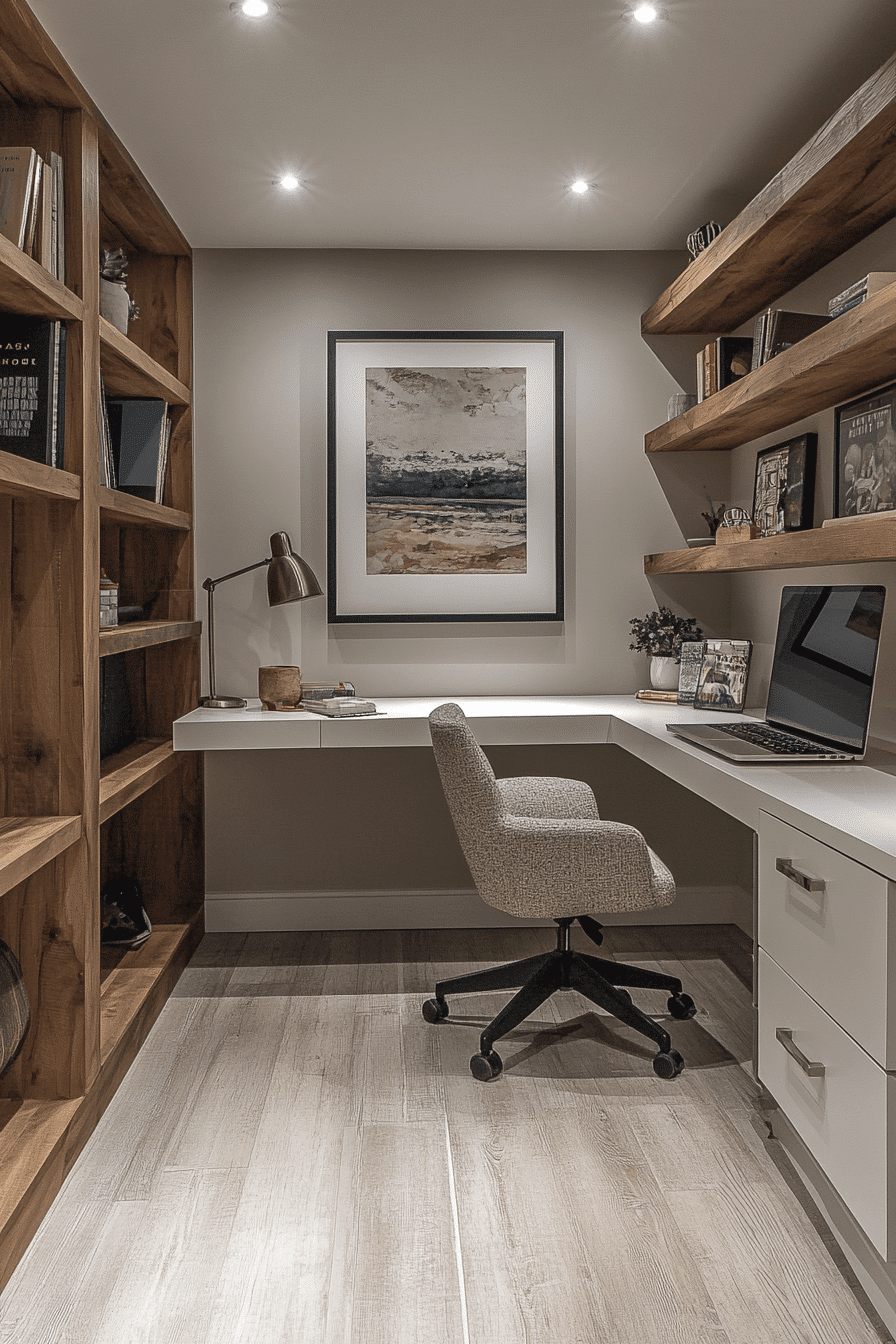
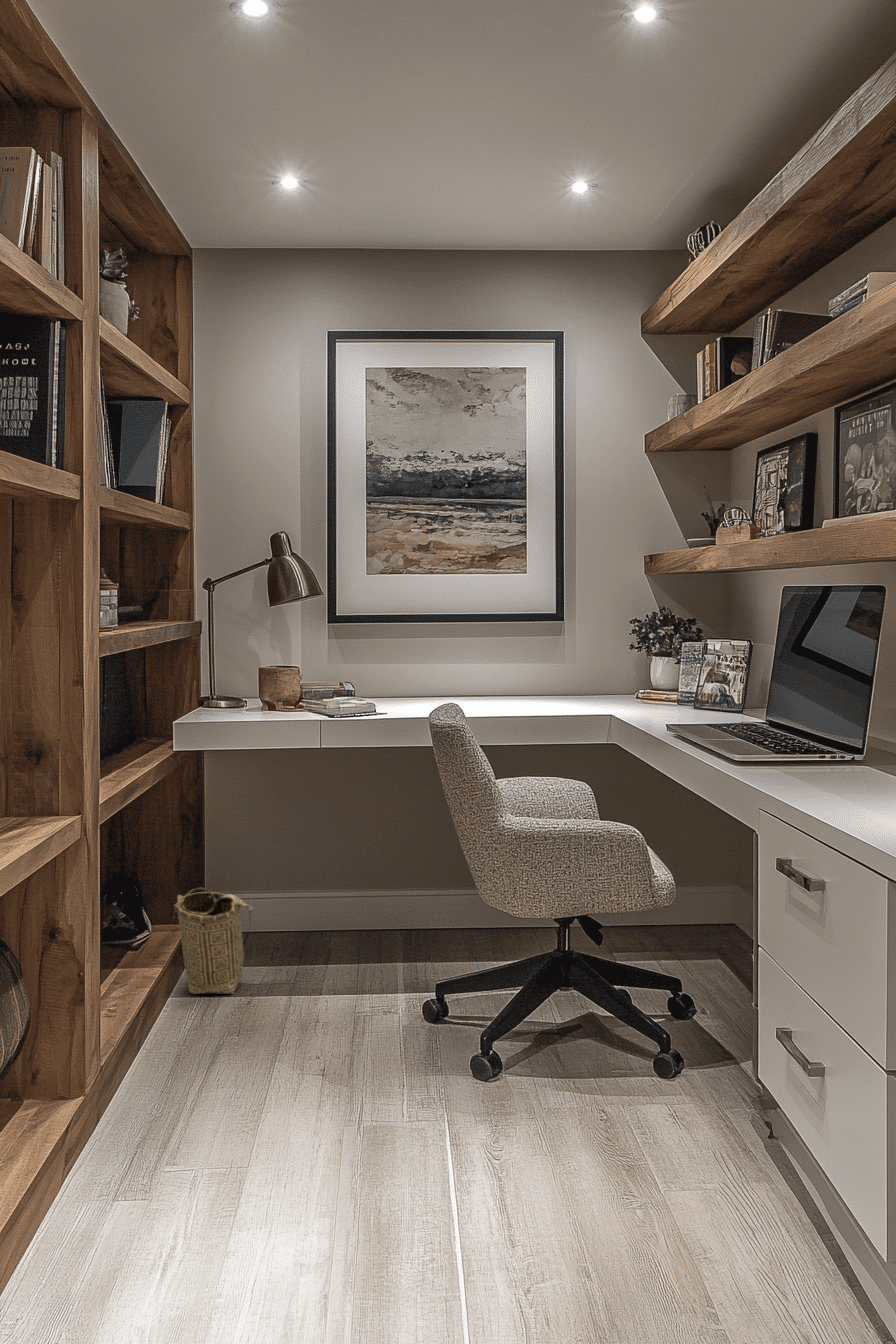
+ basket [172,887,256,995]
